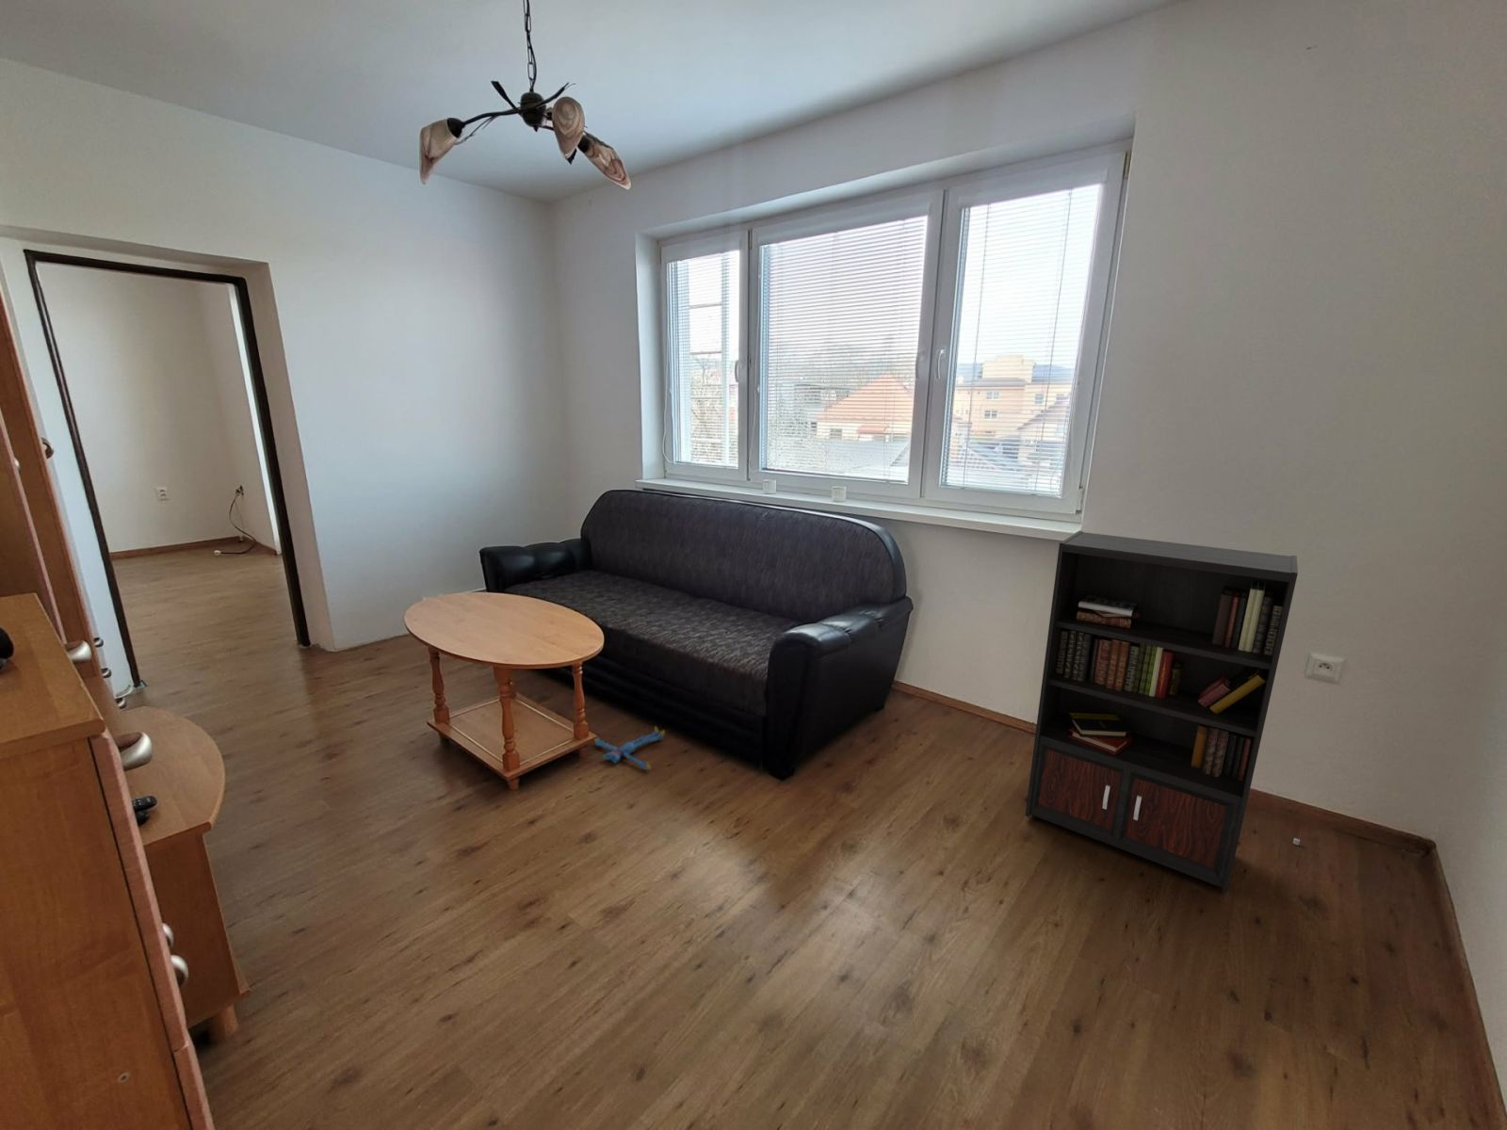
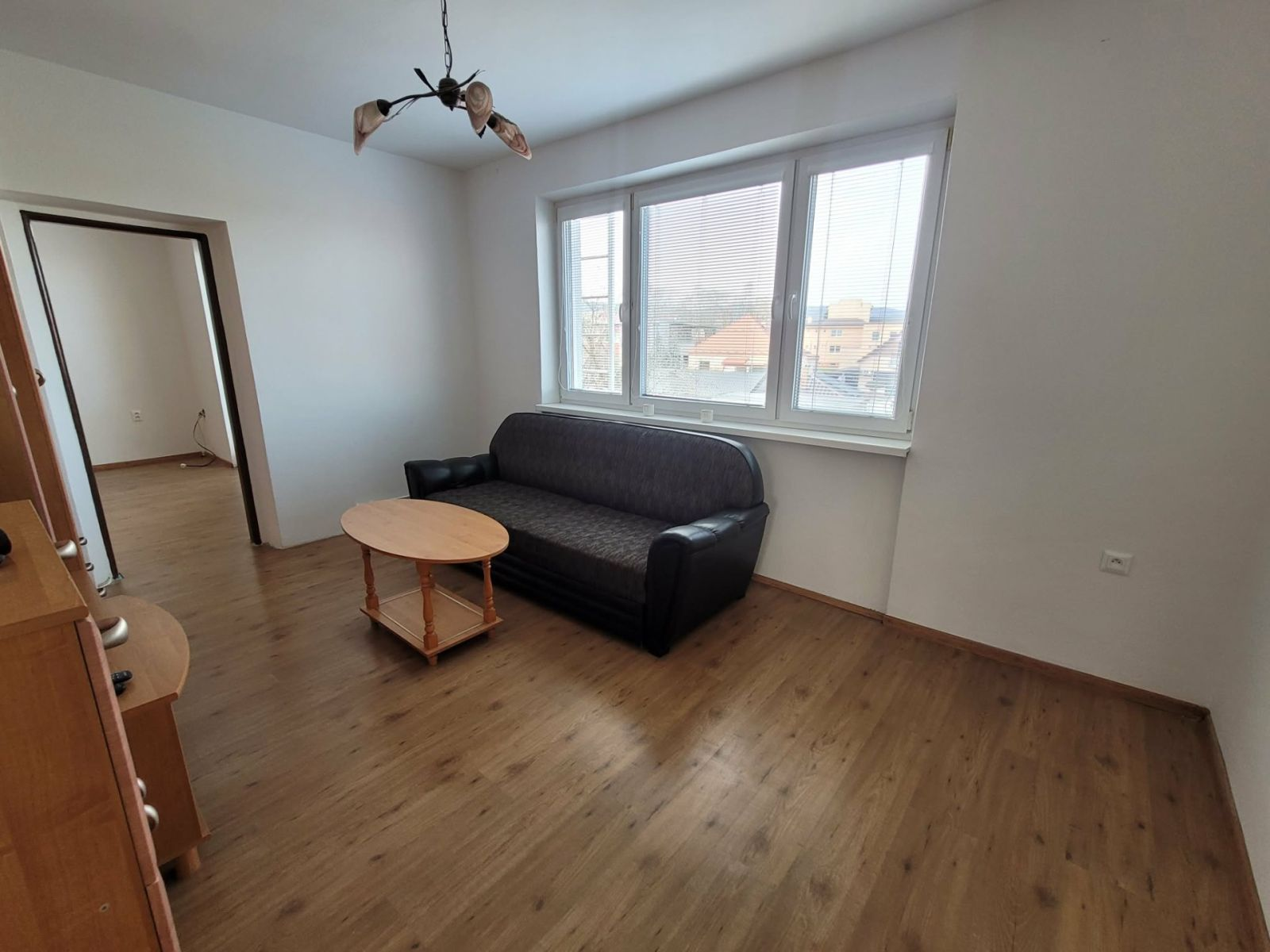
- plush toy [593,726,666,772]
- bookcase [1025,531,1301,895]
